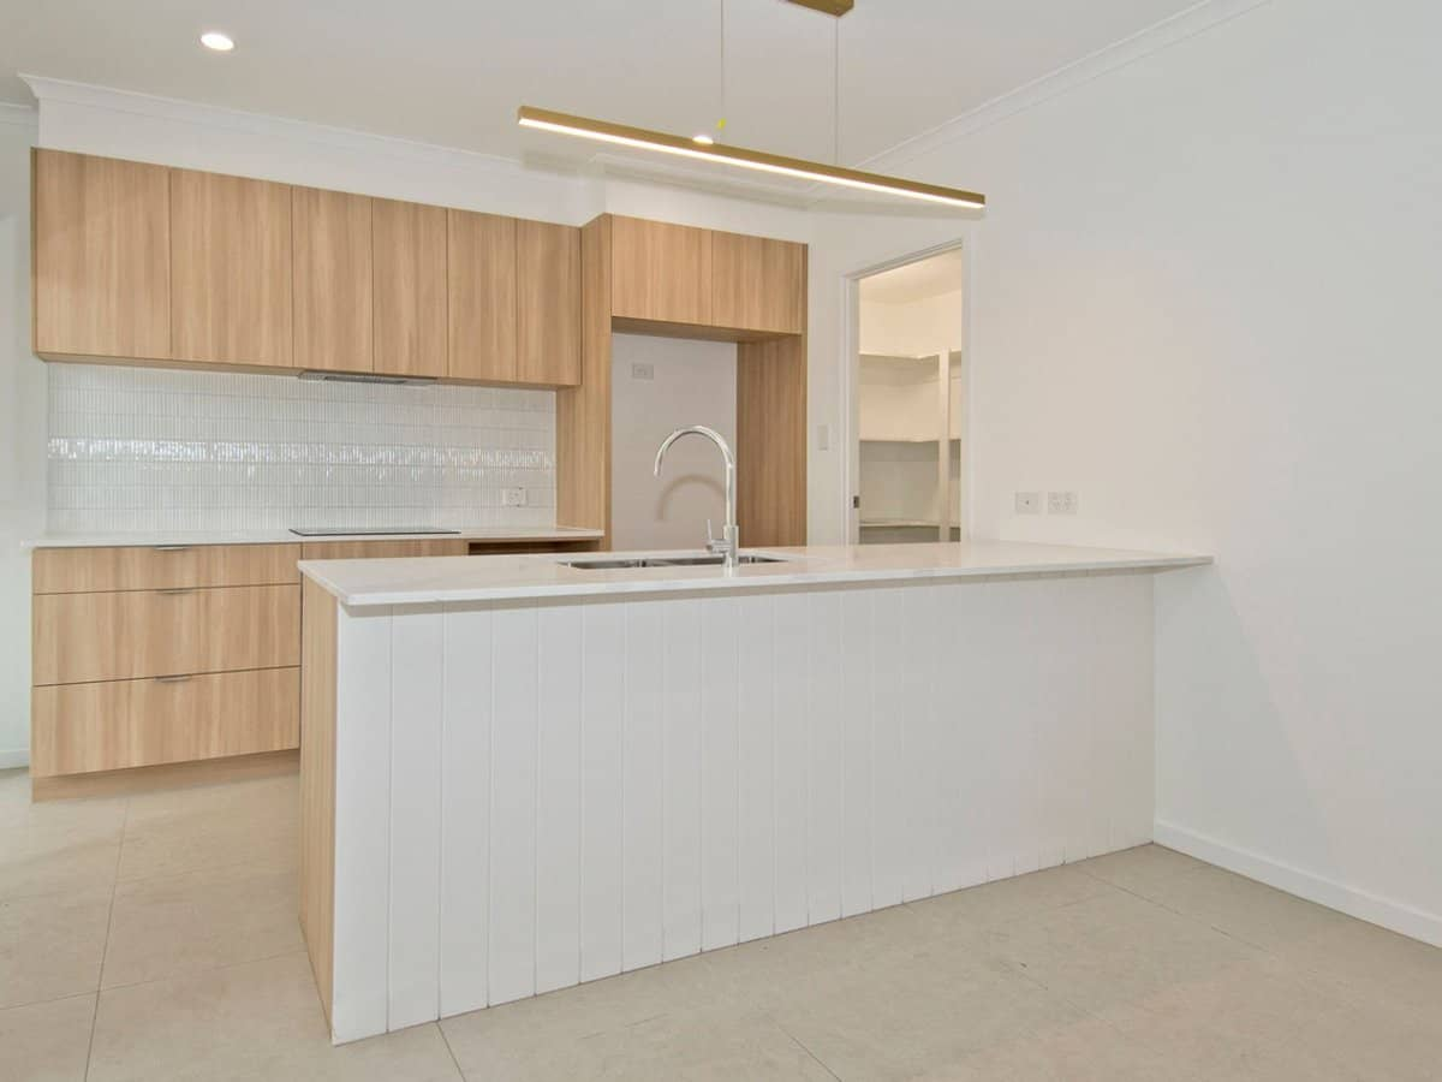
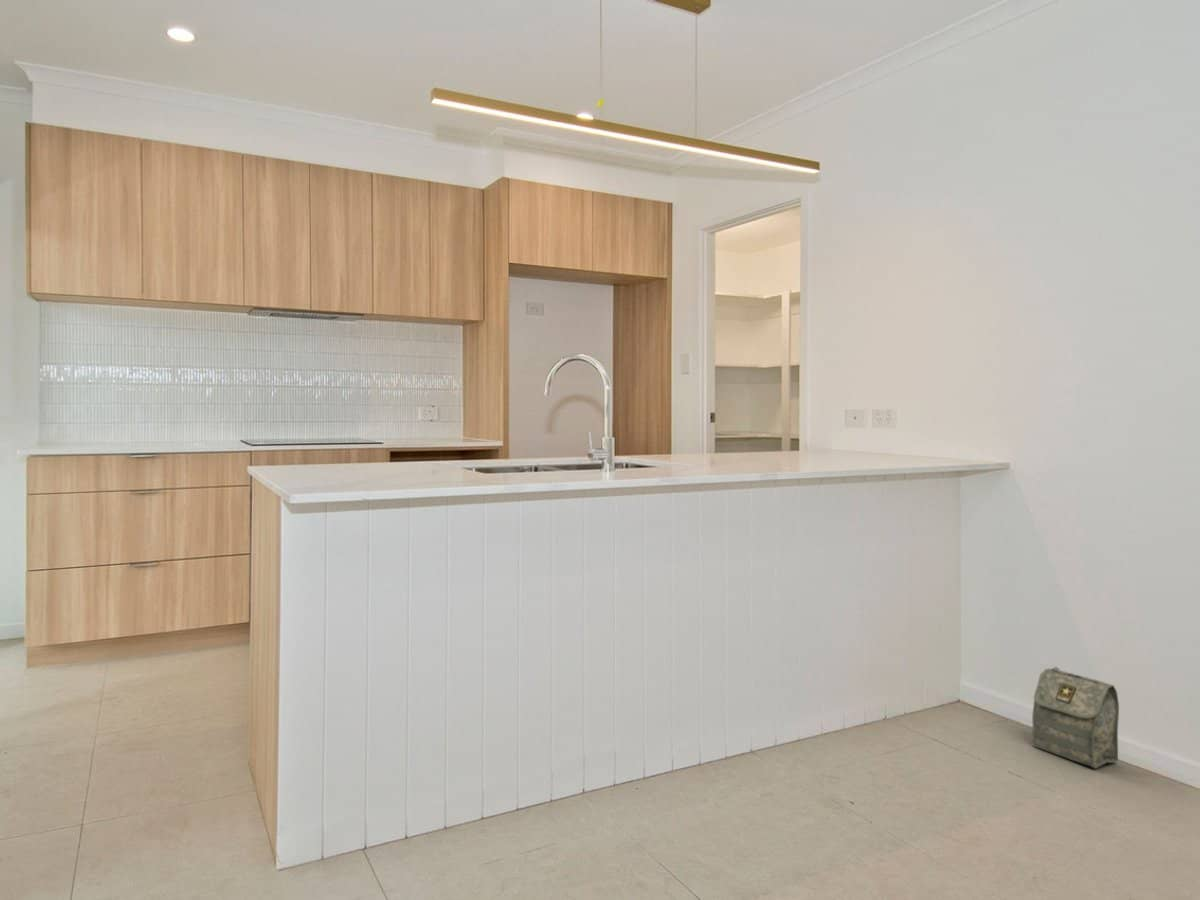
+ bag [1031,666,1120,769]
